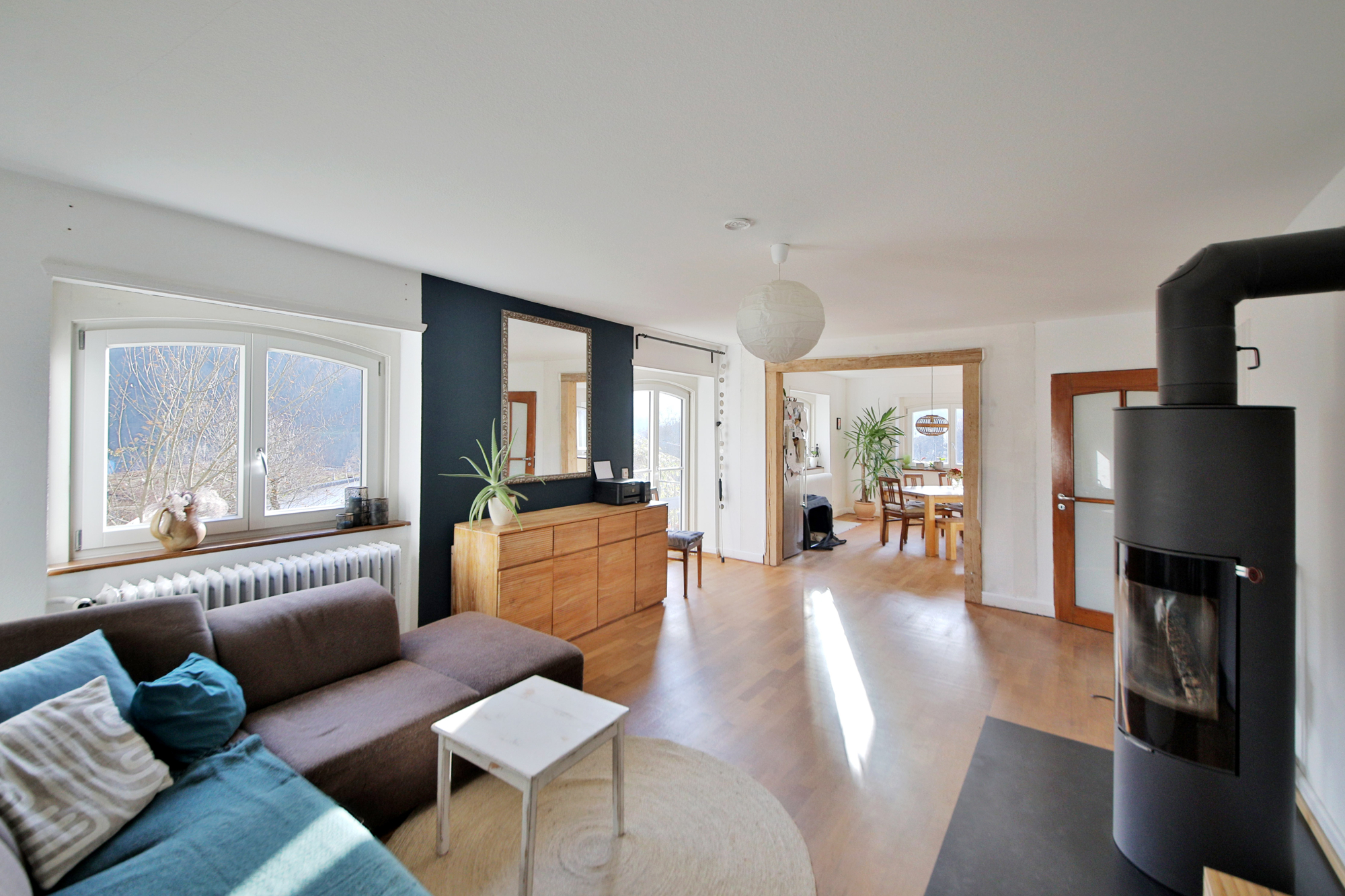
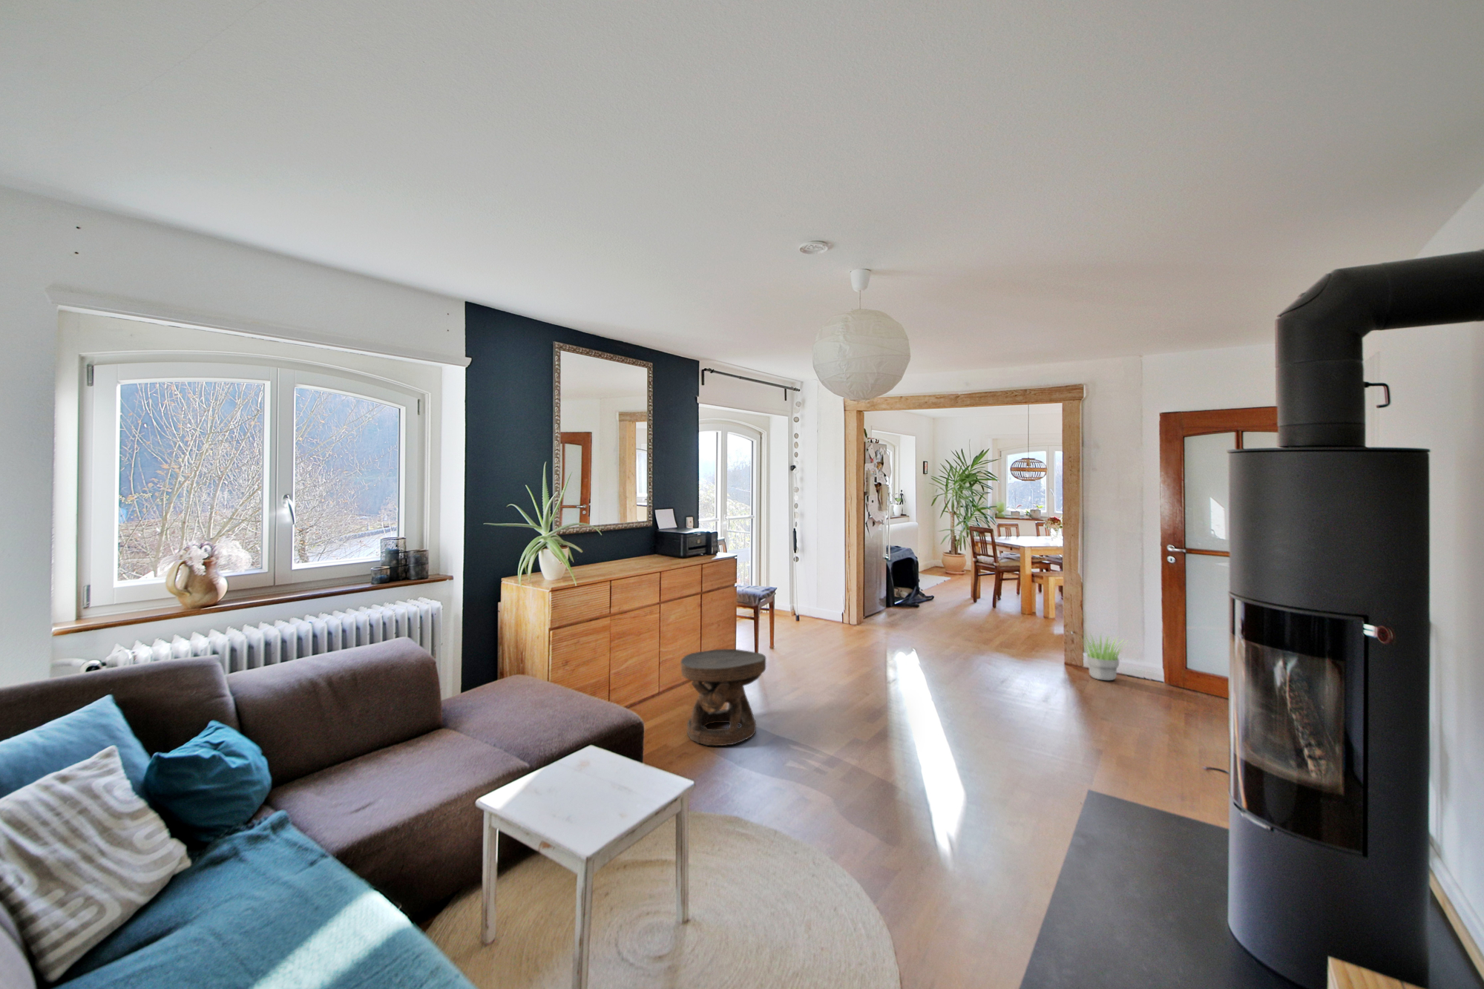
+ potted plant [1077,632,1128,681]
+ side table [680,648,767,746]
